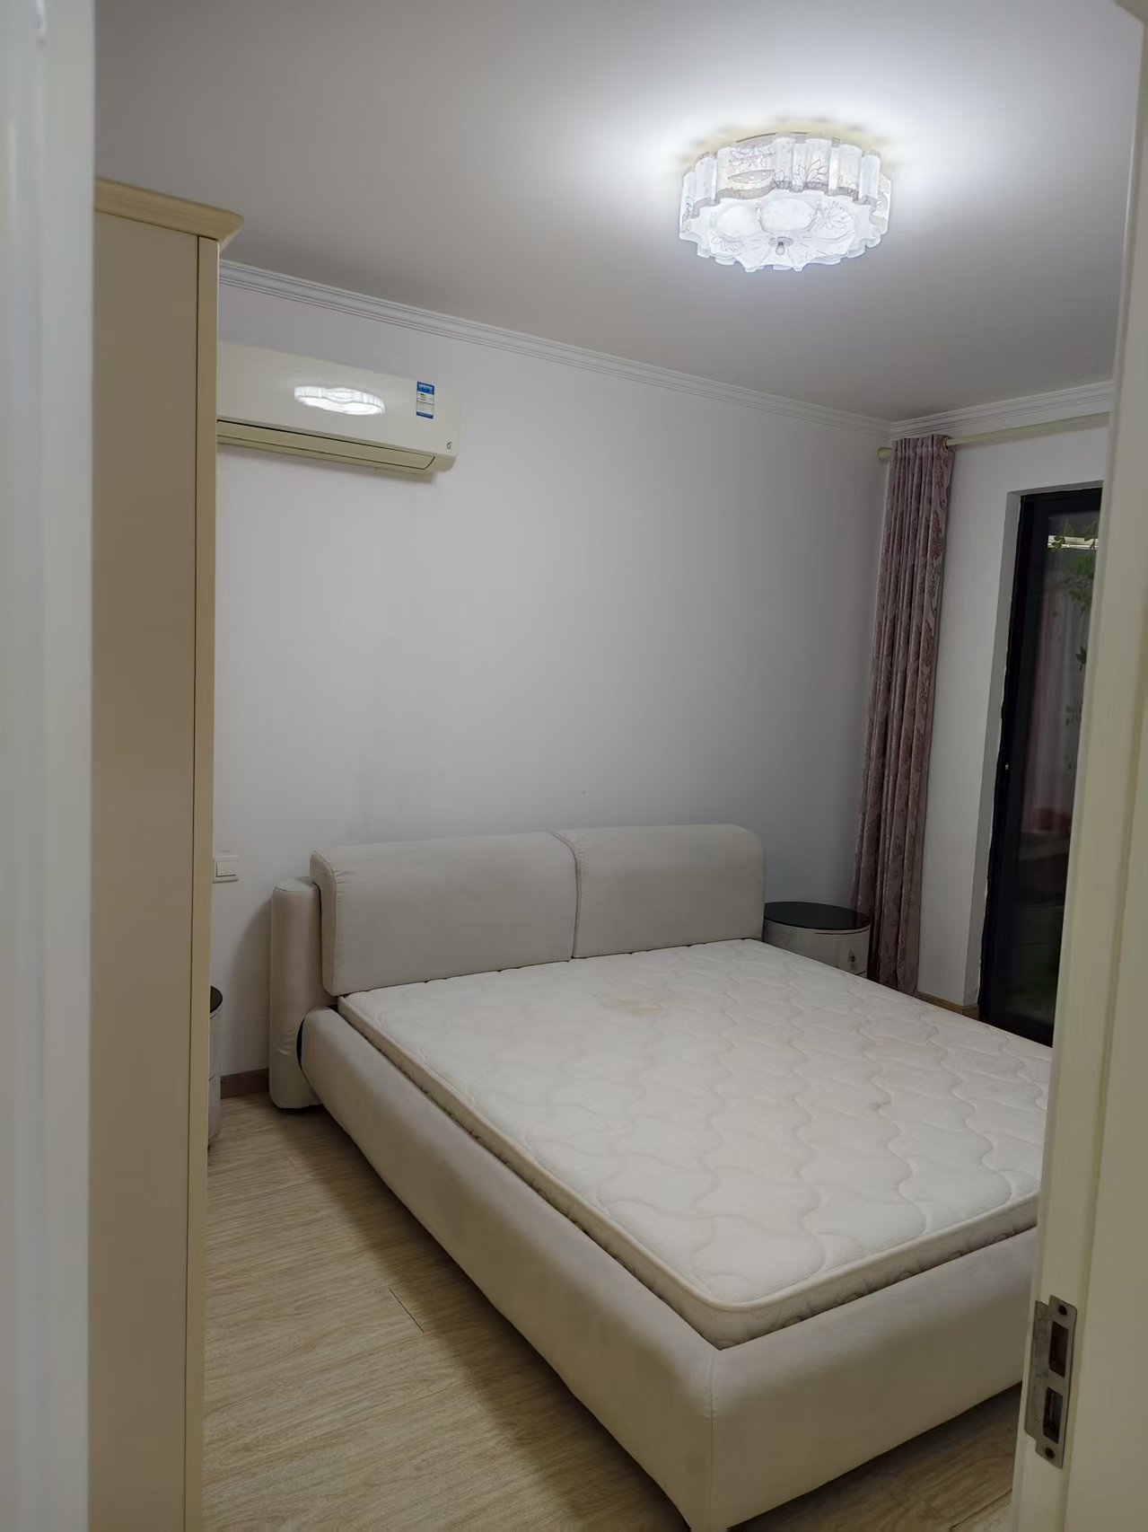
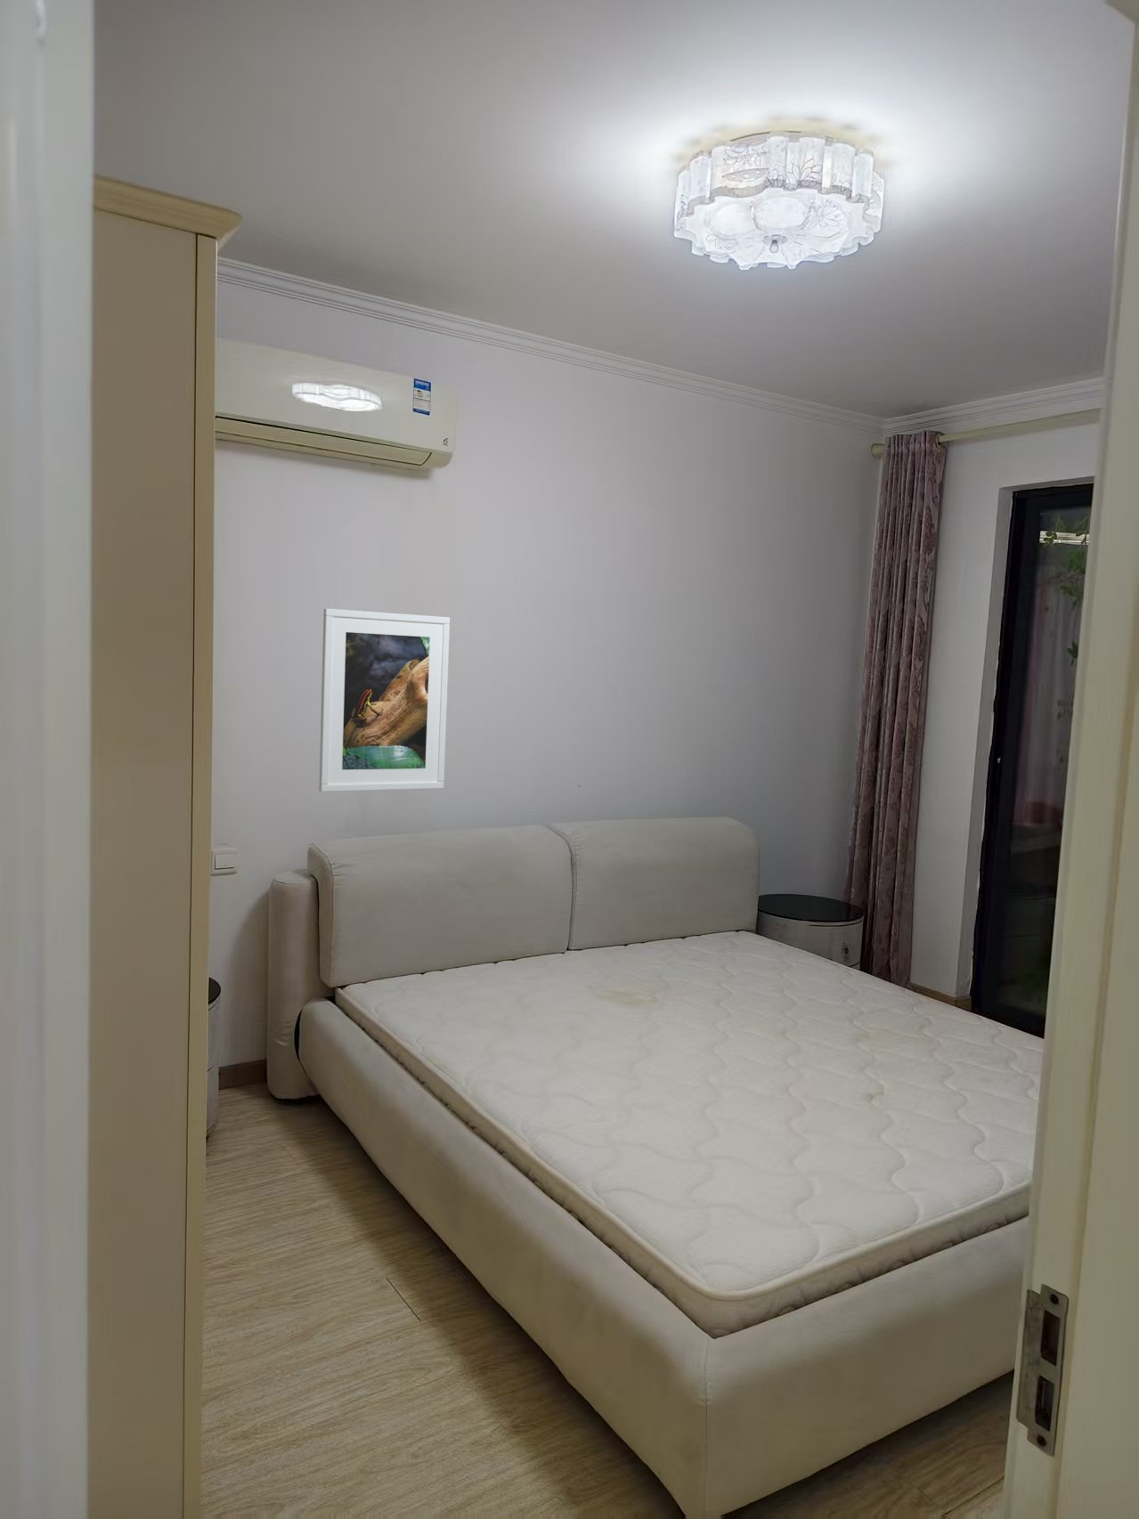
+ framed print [318,608,451,793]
